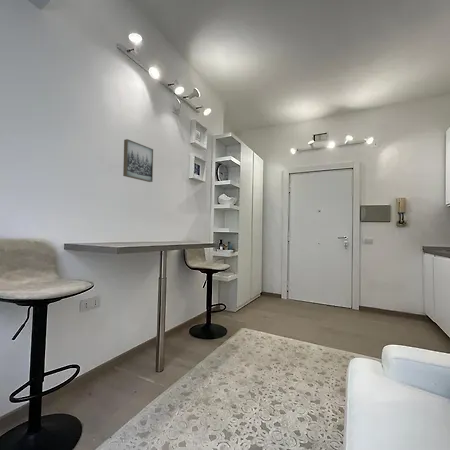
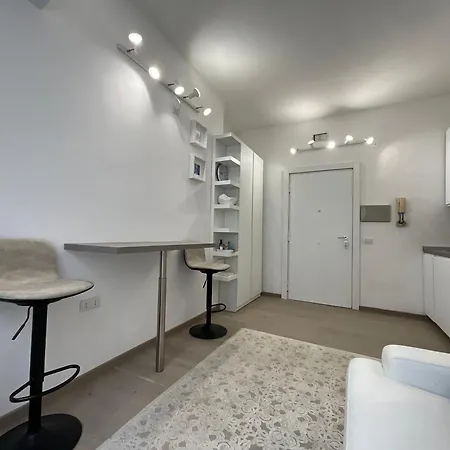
- wall art [122,138,154,183]
